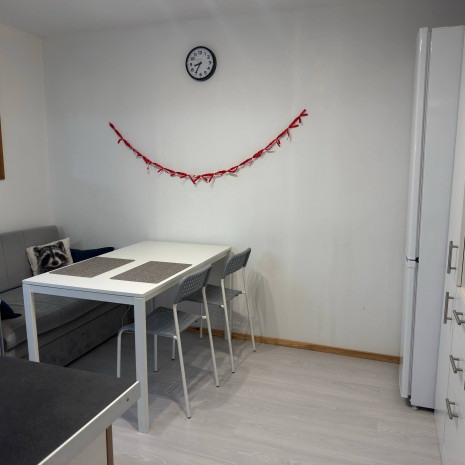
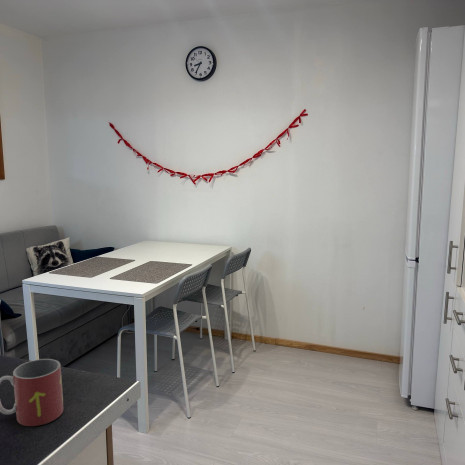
+ mug [0,358,64,427]
